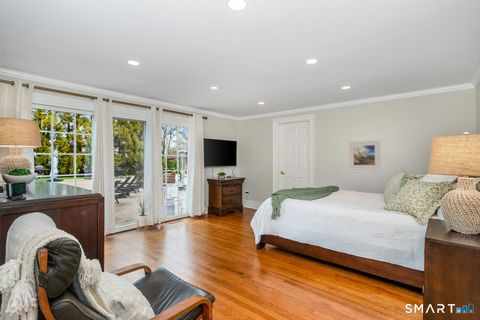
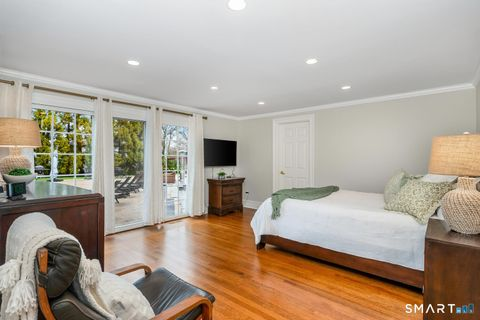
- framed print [348,139,381,171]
- house plant [131,194,152,232]
